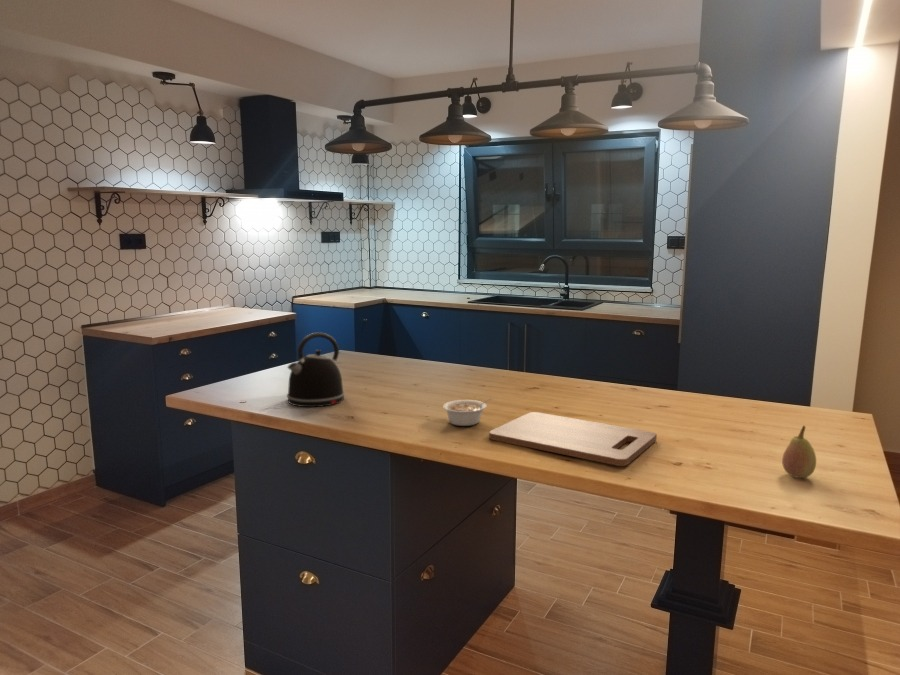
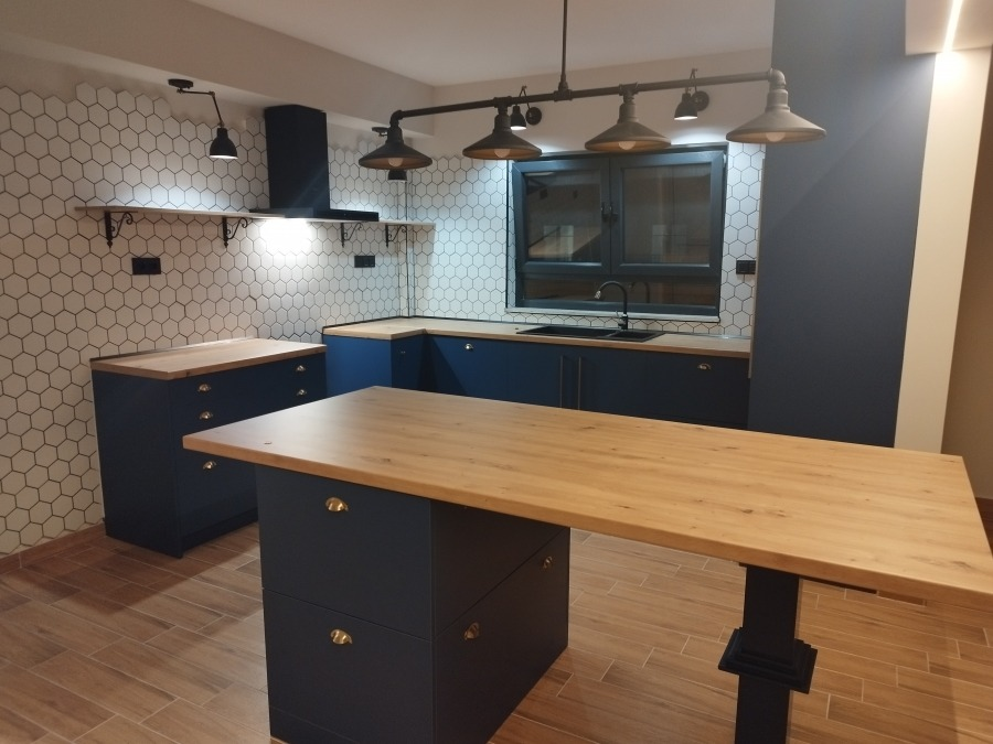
- fruit [781,425,817,479]
- cutting board [488,411,658,467]
- legume [442,397,494,427]
- kettle [286,331,346,408]
